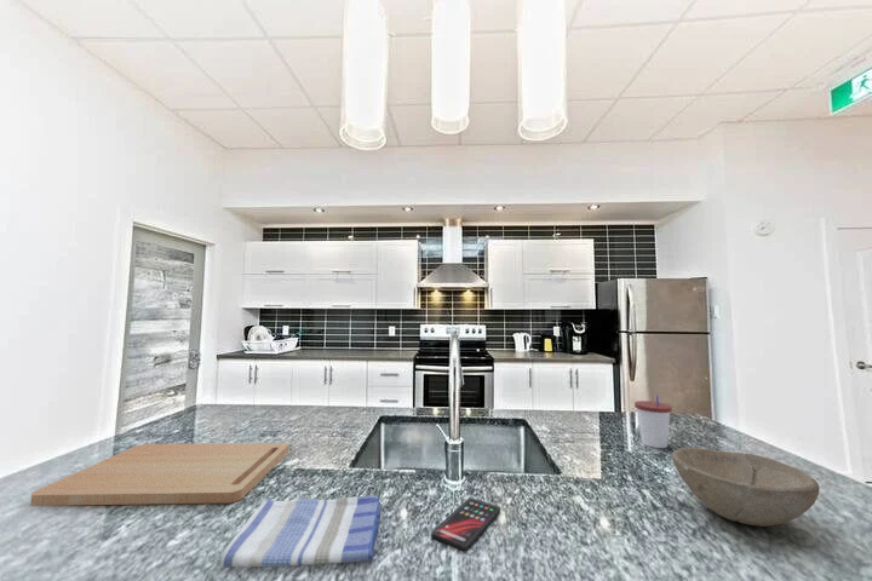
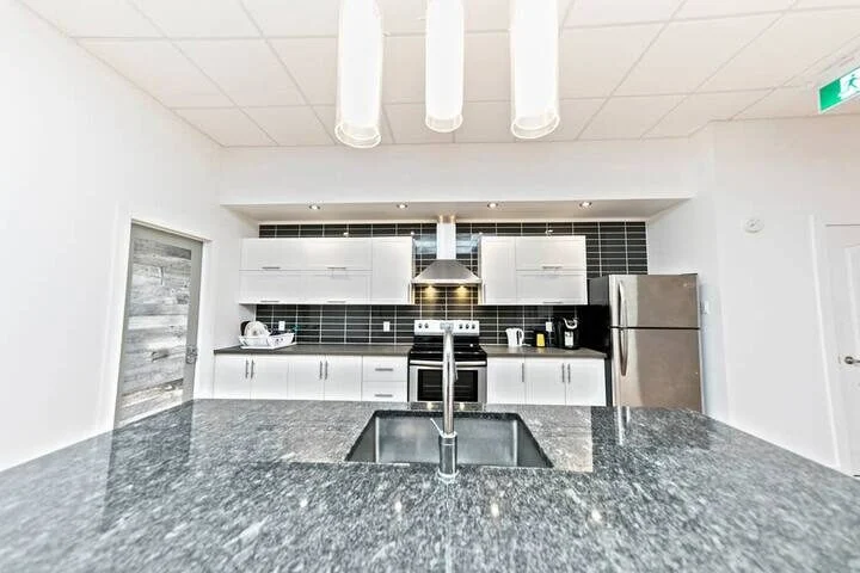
- bowl [671,447,821,528]
- cup [633,395,673,449]
- smartphone [430,496,501,551]
- cutting board [29,442,291,507]
- dish towel [219,495,383,569]
